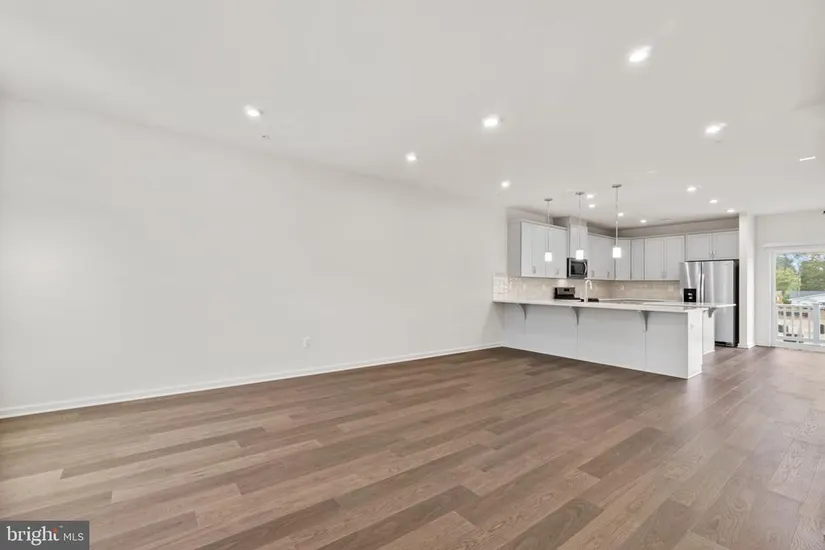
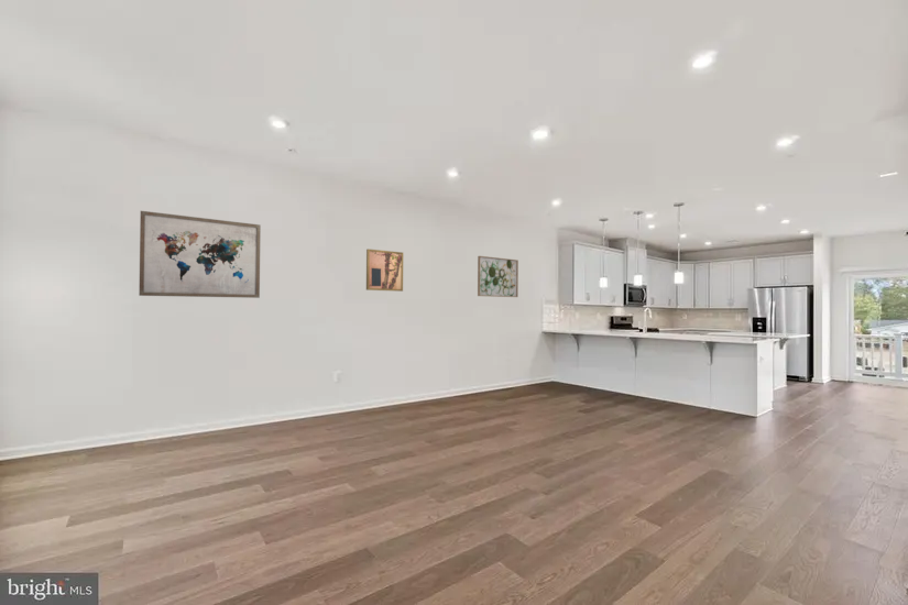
+ wall art [365,248,404,293]
+ wall art [138,210,262,299]
+ wall art [477,255,519,298]
